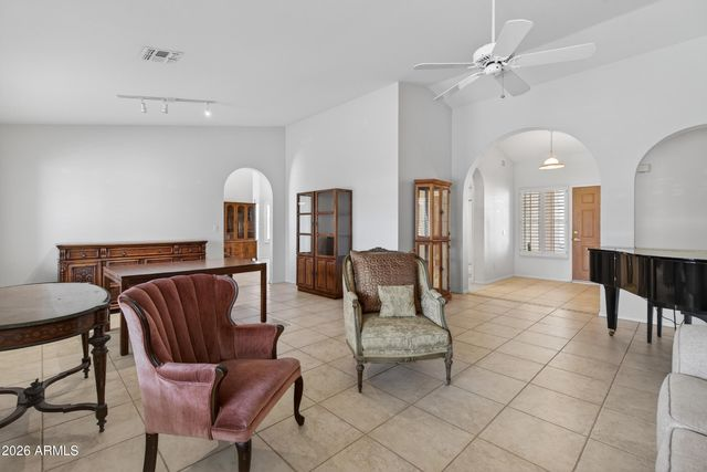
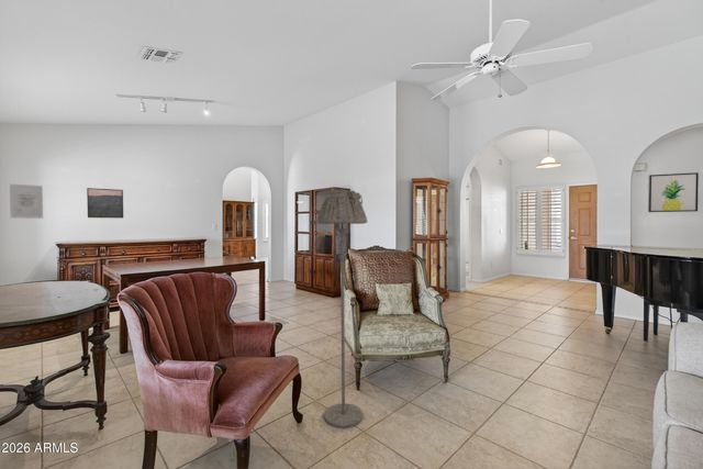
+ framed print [86,187,124,220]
+ wall art [647,171,700,213]
+ wall art [9,183,44,220]
+ floor lamp [315,189,368,428]
